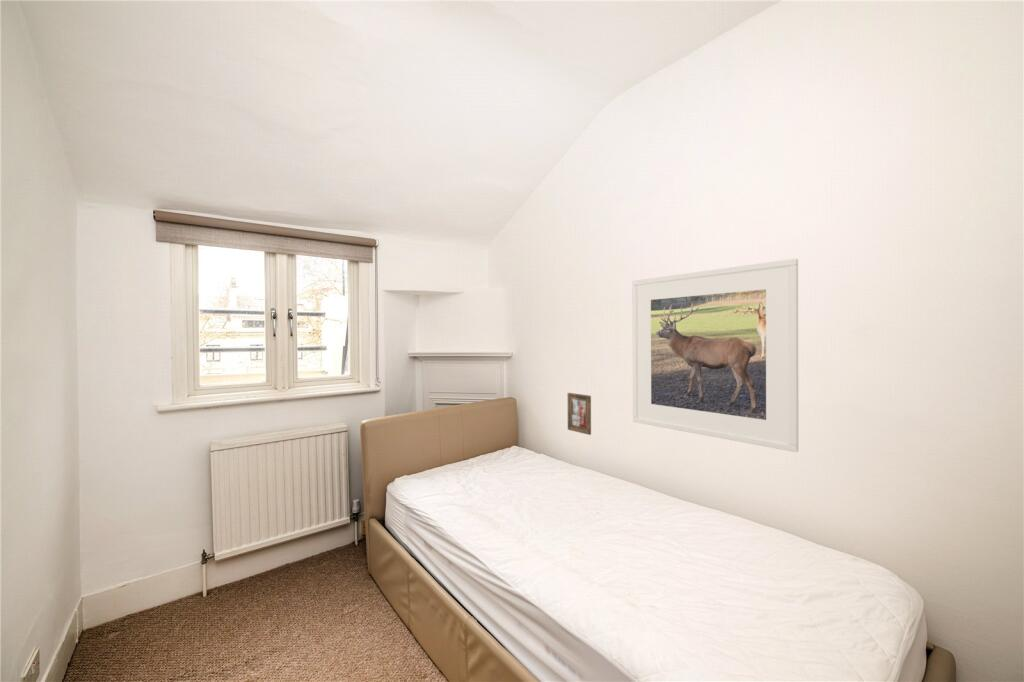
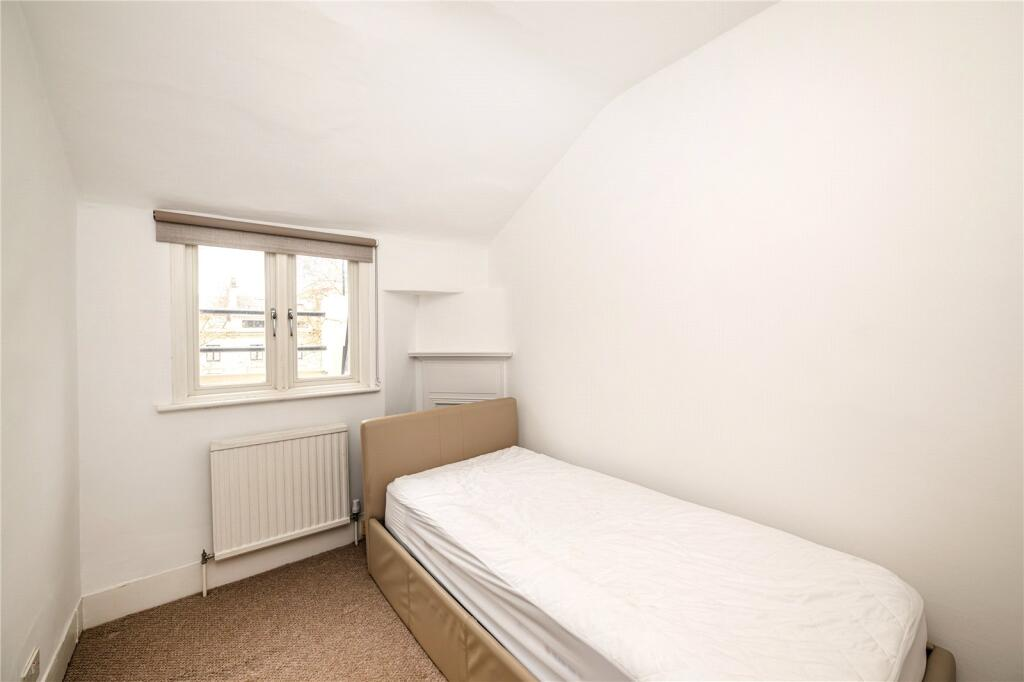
- picture frame [567,392,592,436]
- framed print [631,258,799,453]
